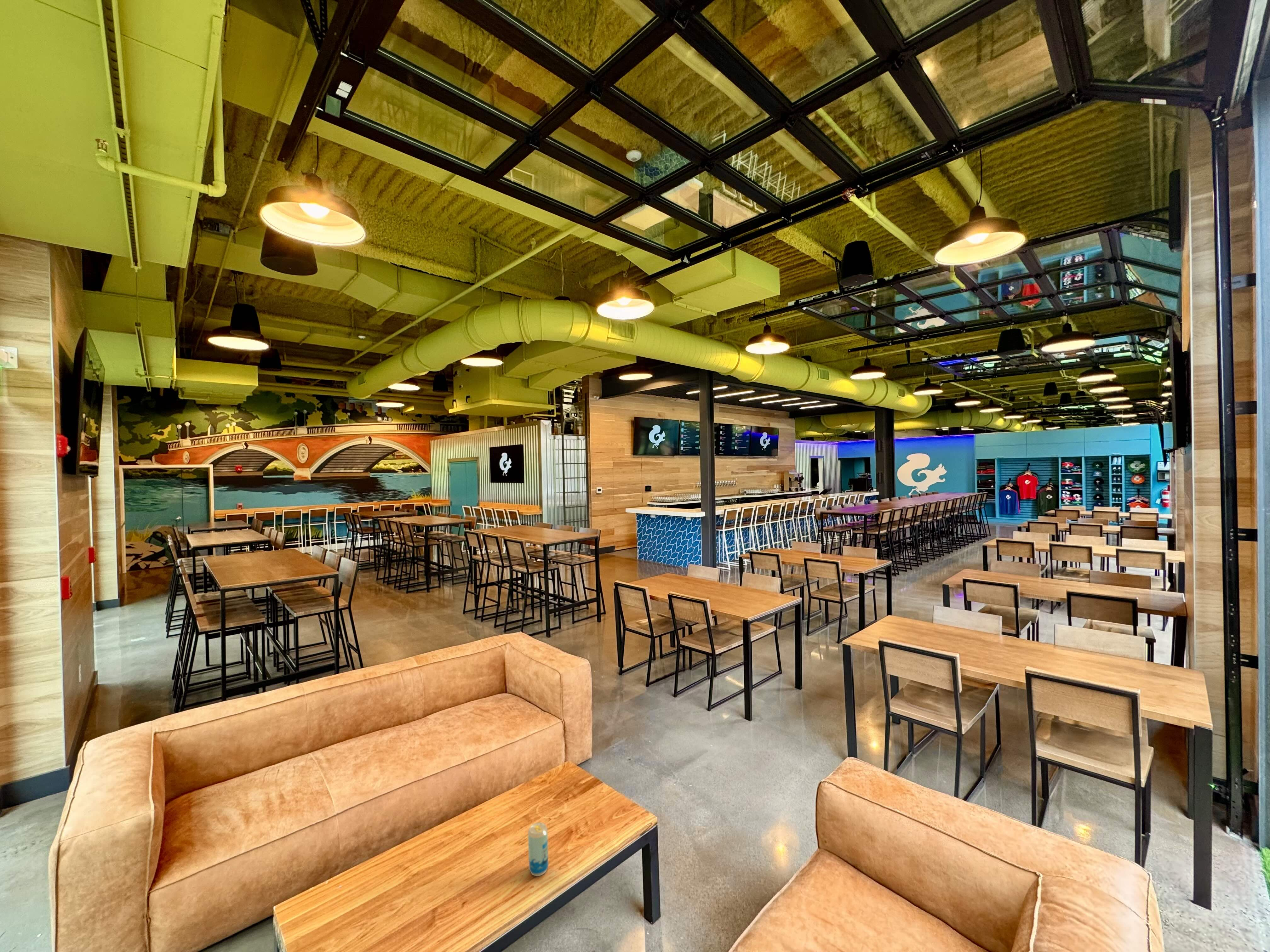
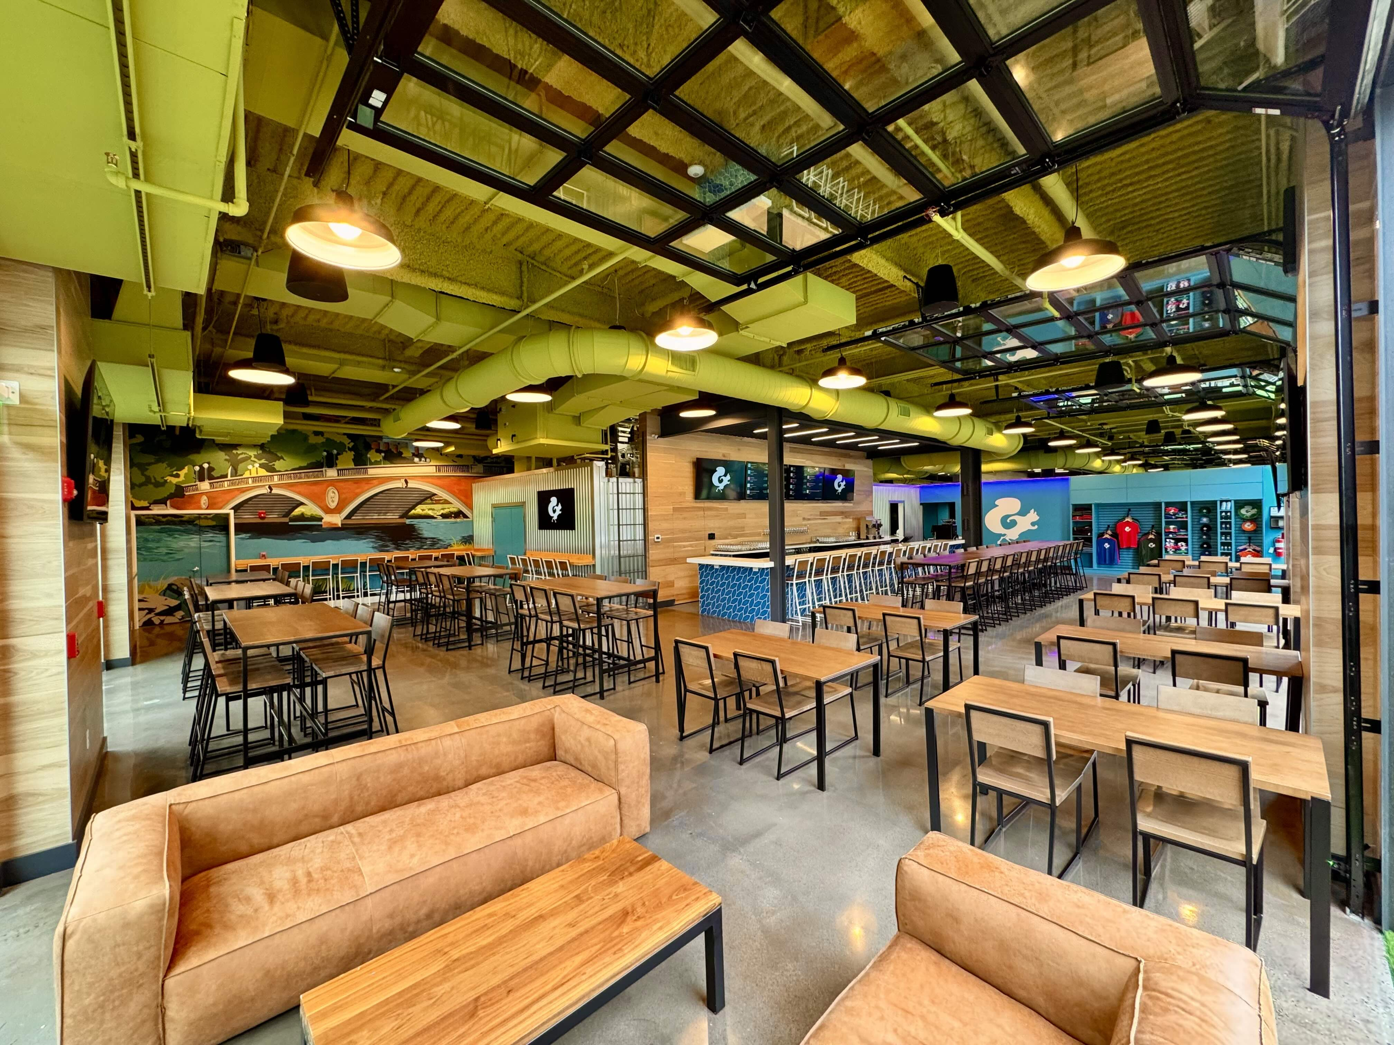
- beverage can [528,822,549,876]
